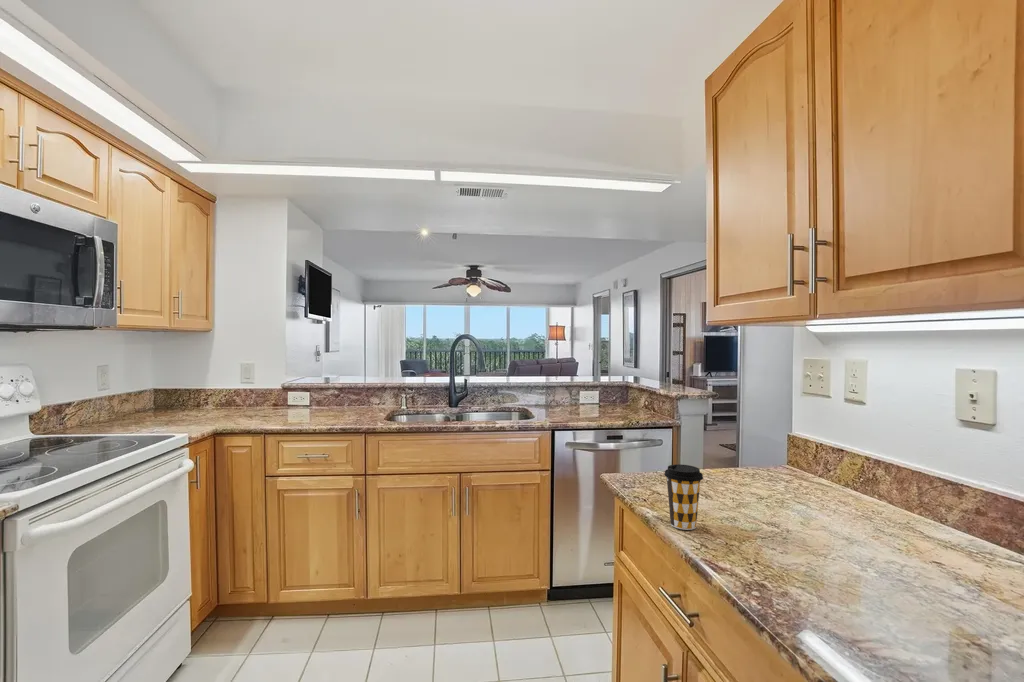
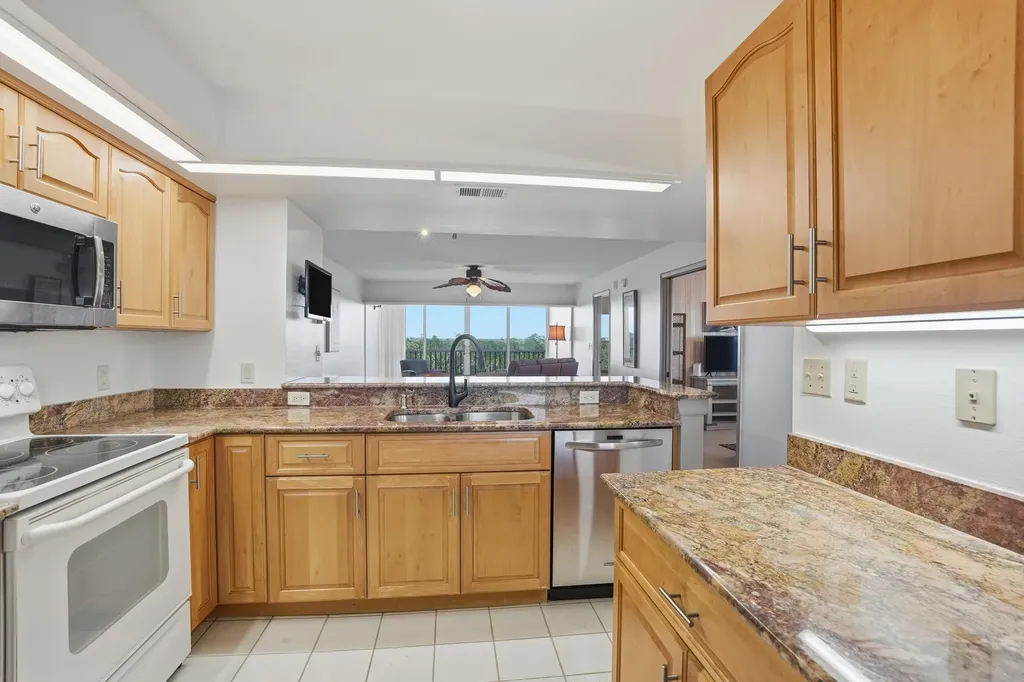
- coffee cup [663,463,704,531]
